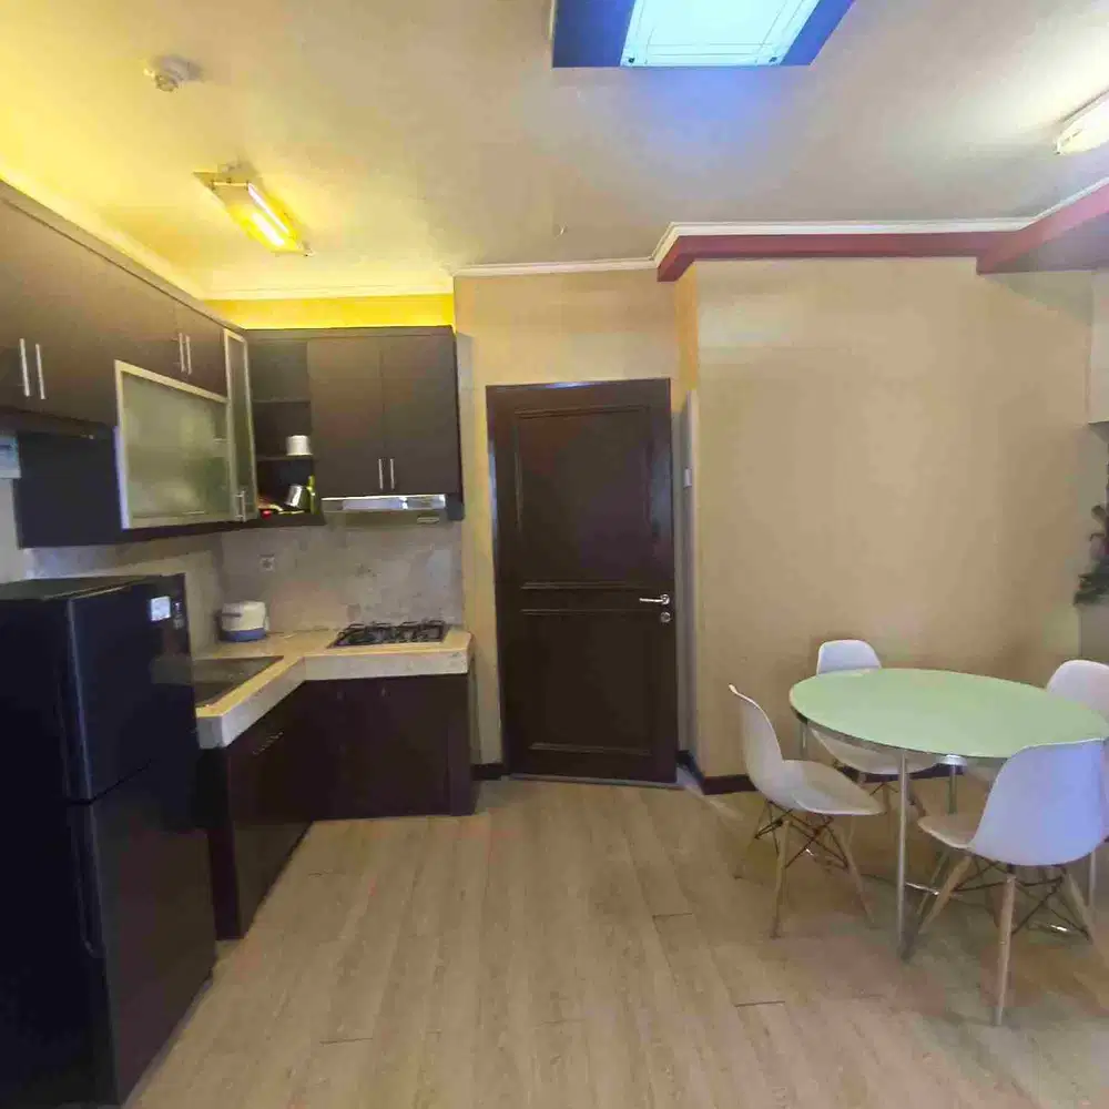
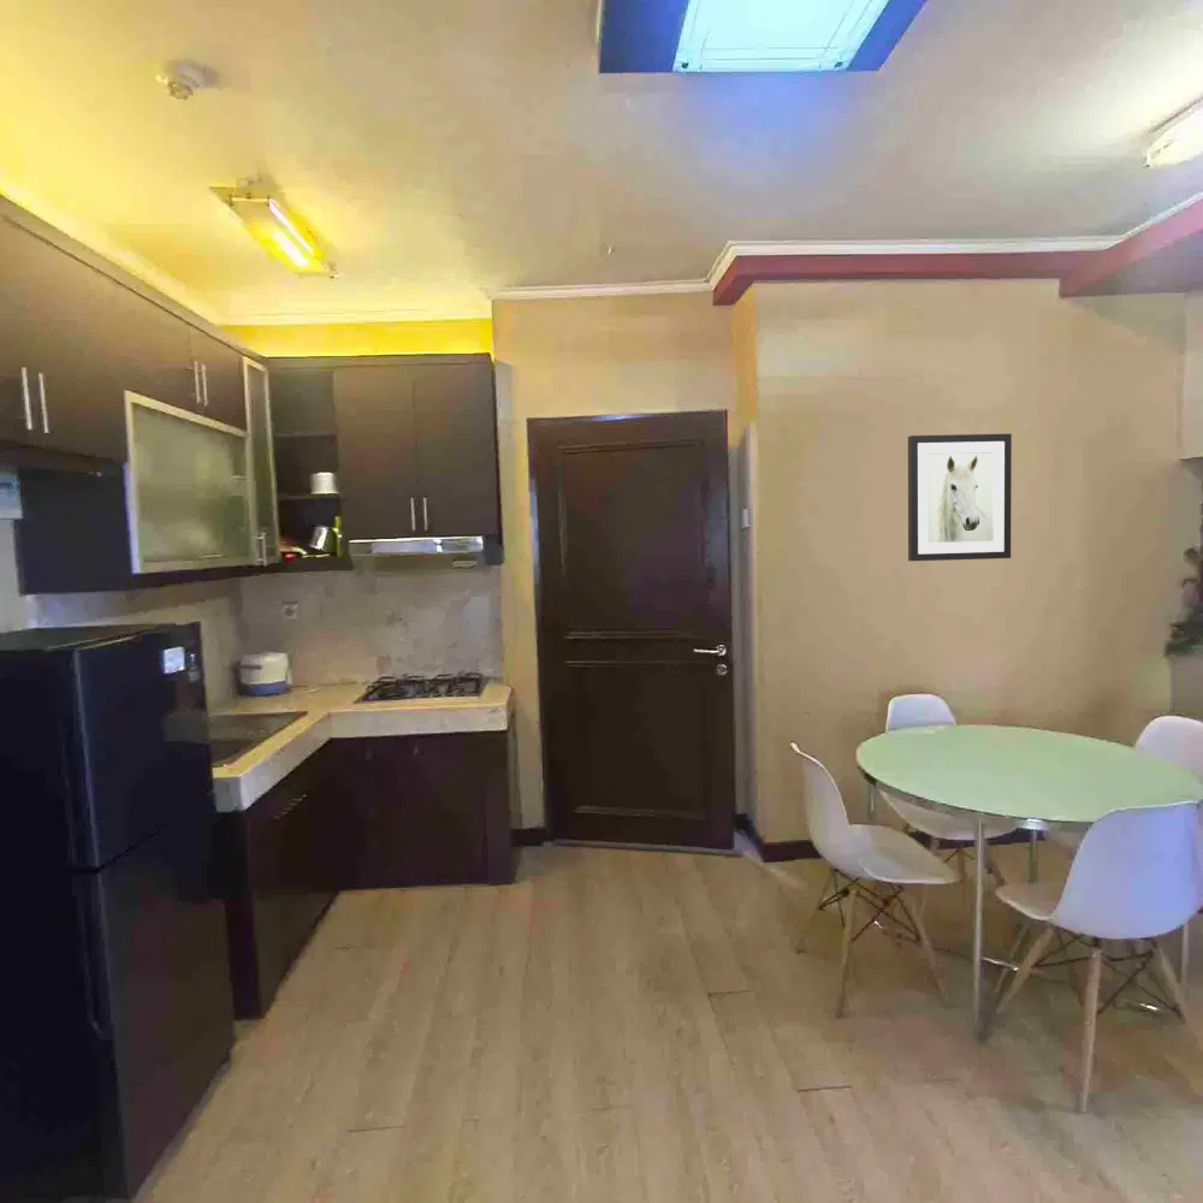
+ wall art [907,433,1013,562]
